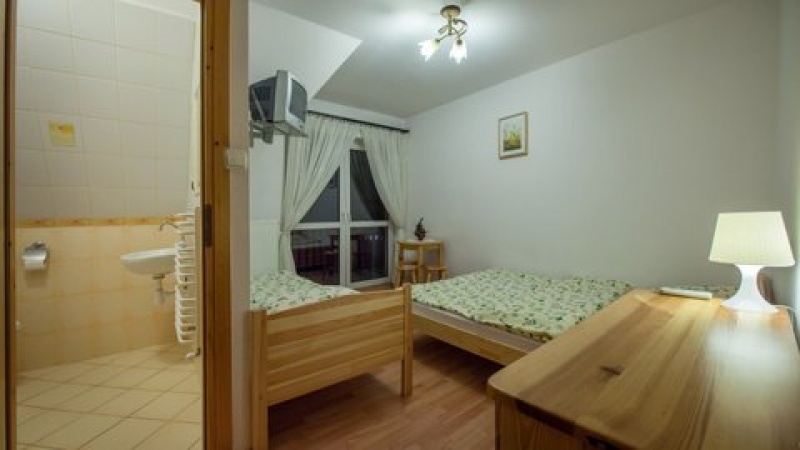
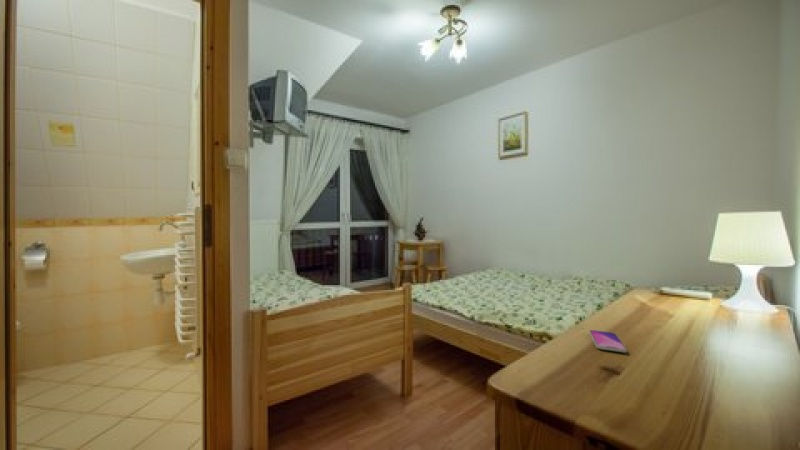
+ smartphone [588,329,628,353]
